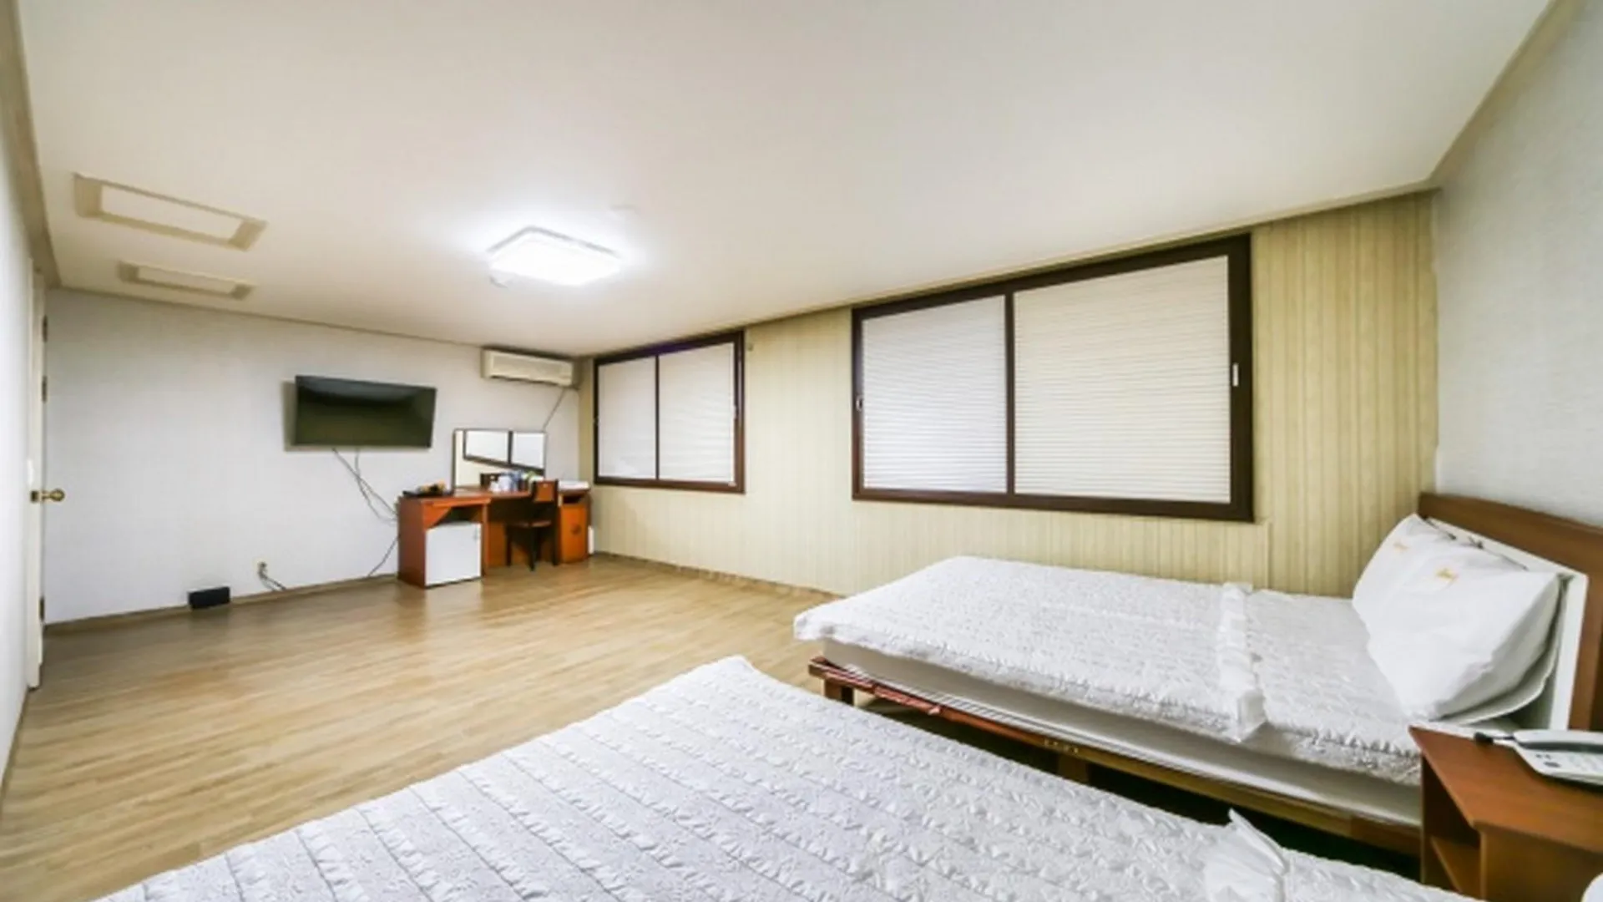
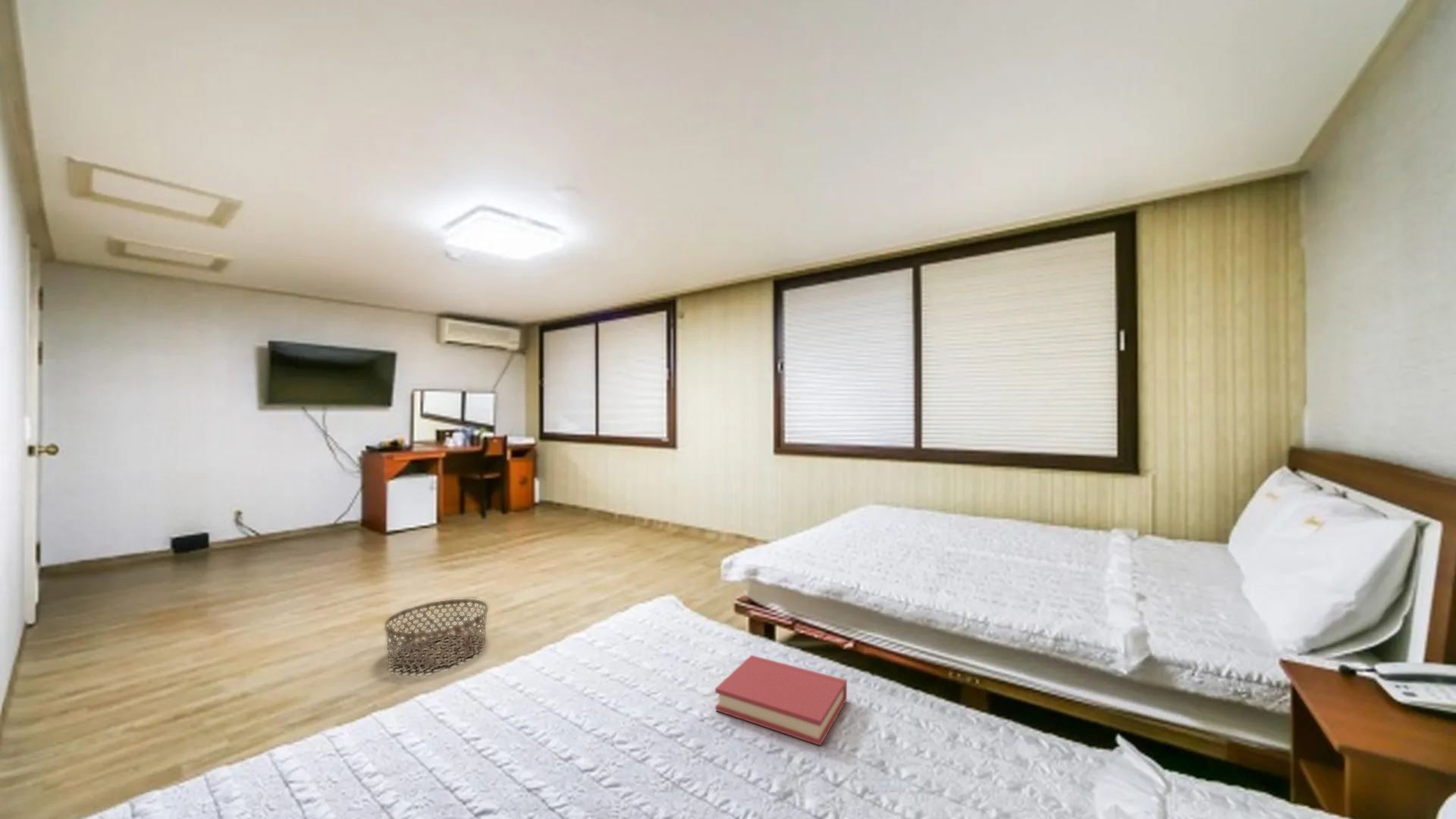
+ basket [384,598,489,671]
+ hardback book [714,654,848,746]
